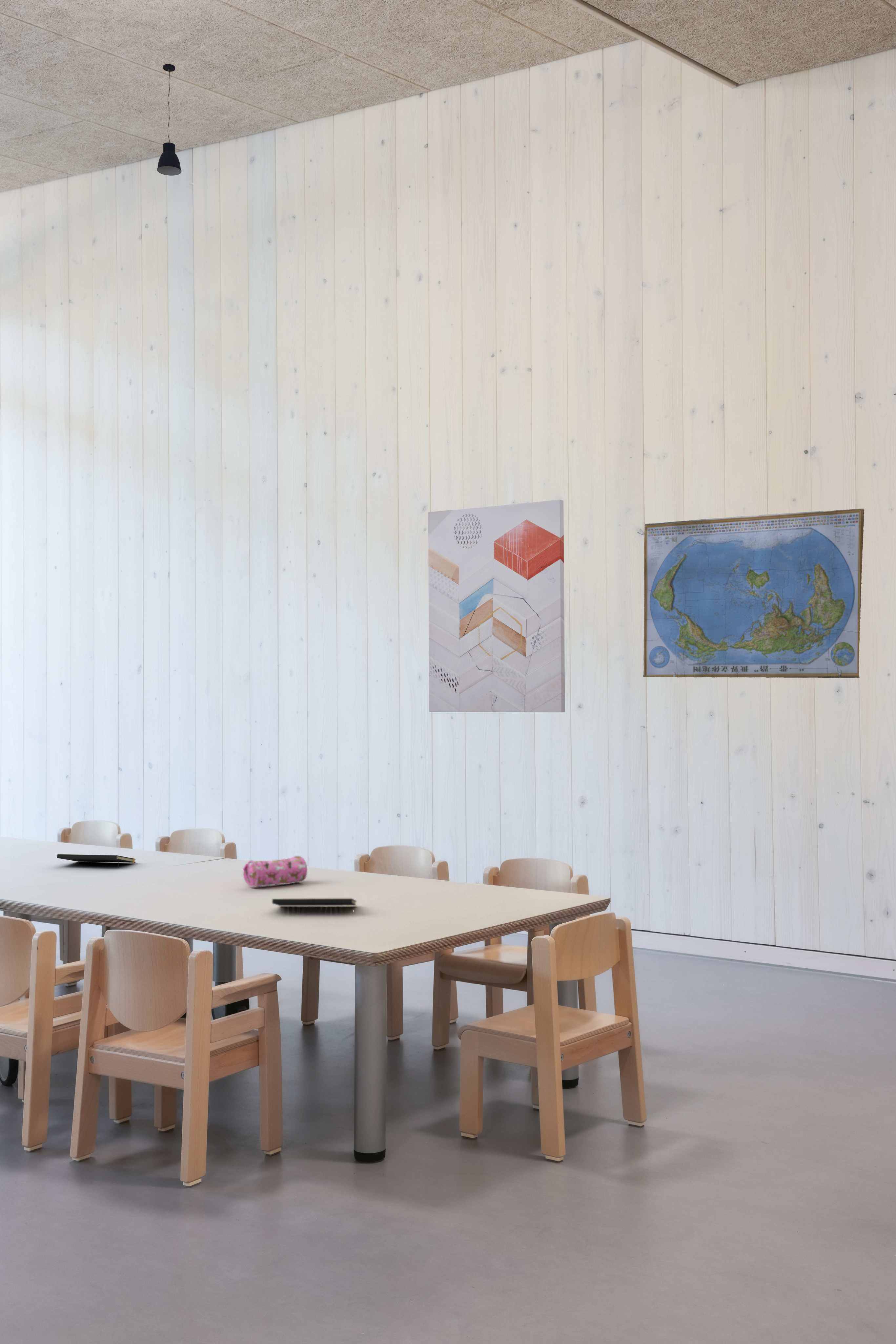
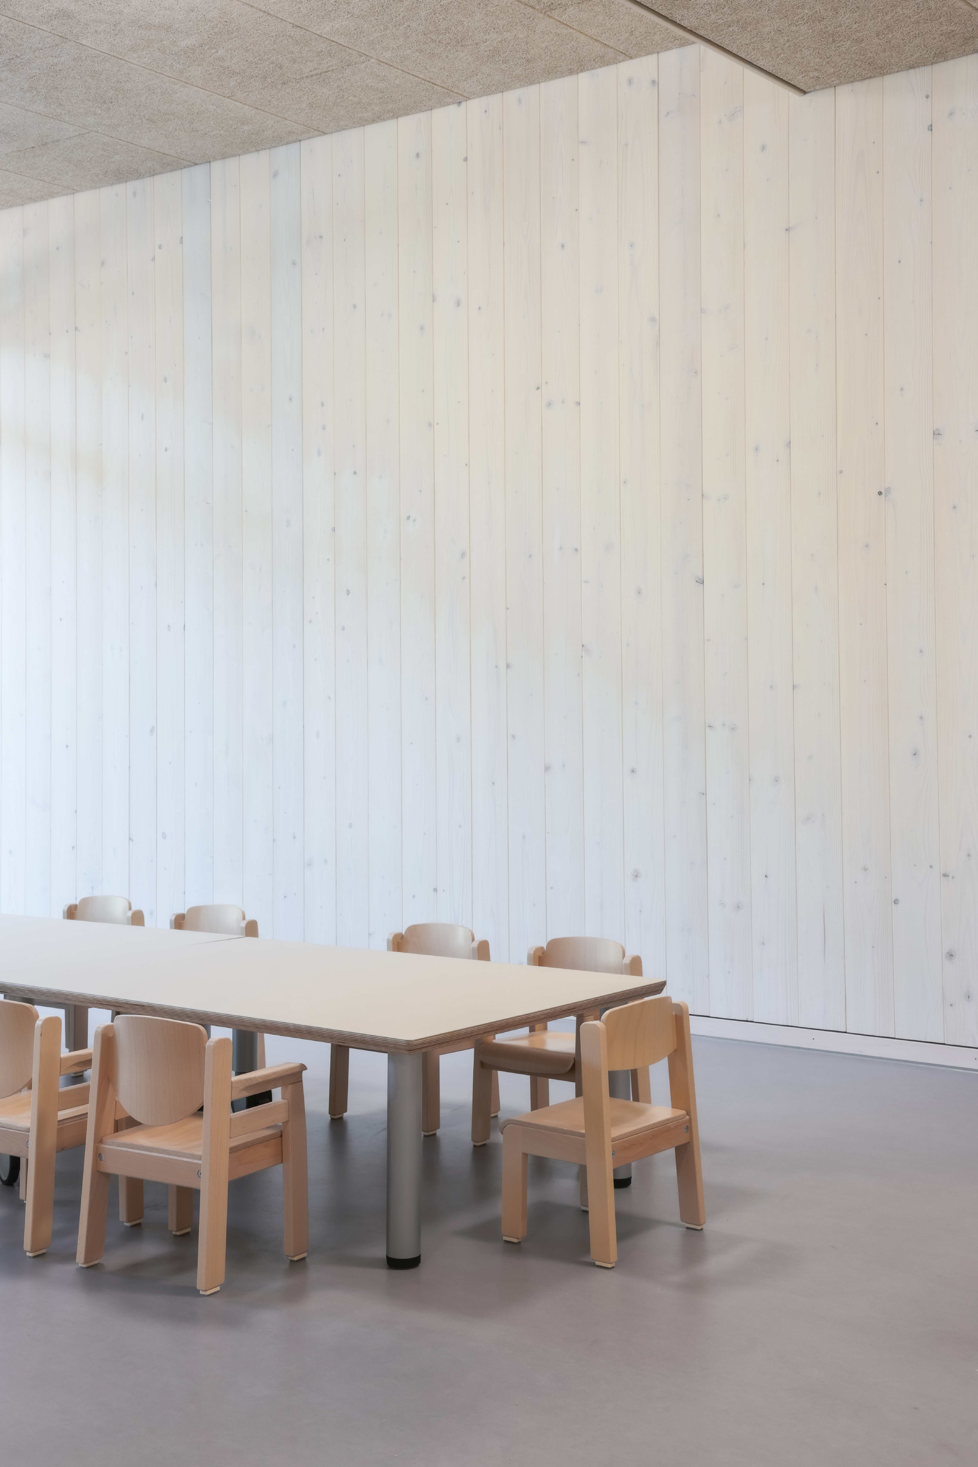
- wall art [428,499,565,713]
- pendant light [157,64,182,176]
- world map [643,508,865,679]
- notepad [272,898,357,914]
- notepad [57,854,136,869]
- pencil case [242,856,308,887]
